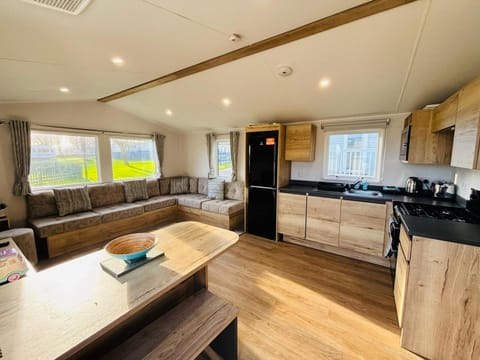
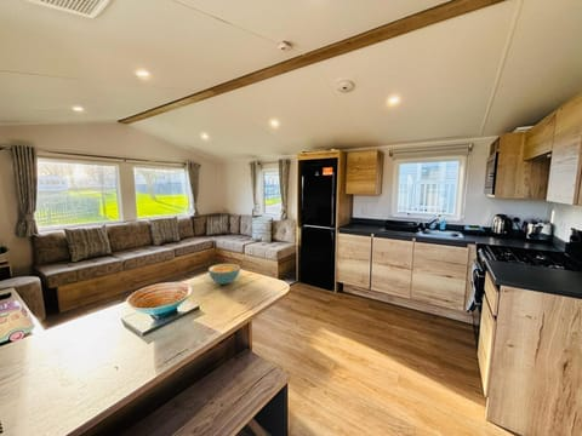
+ cereal bowl [207,263,241,286]
